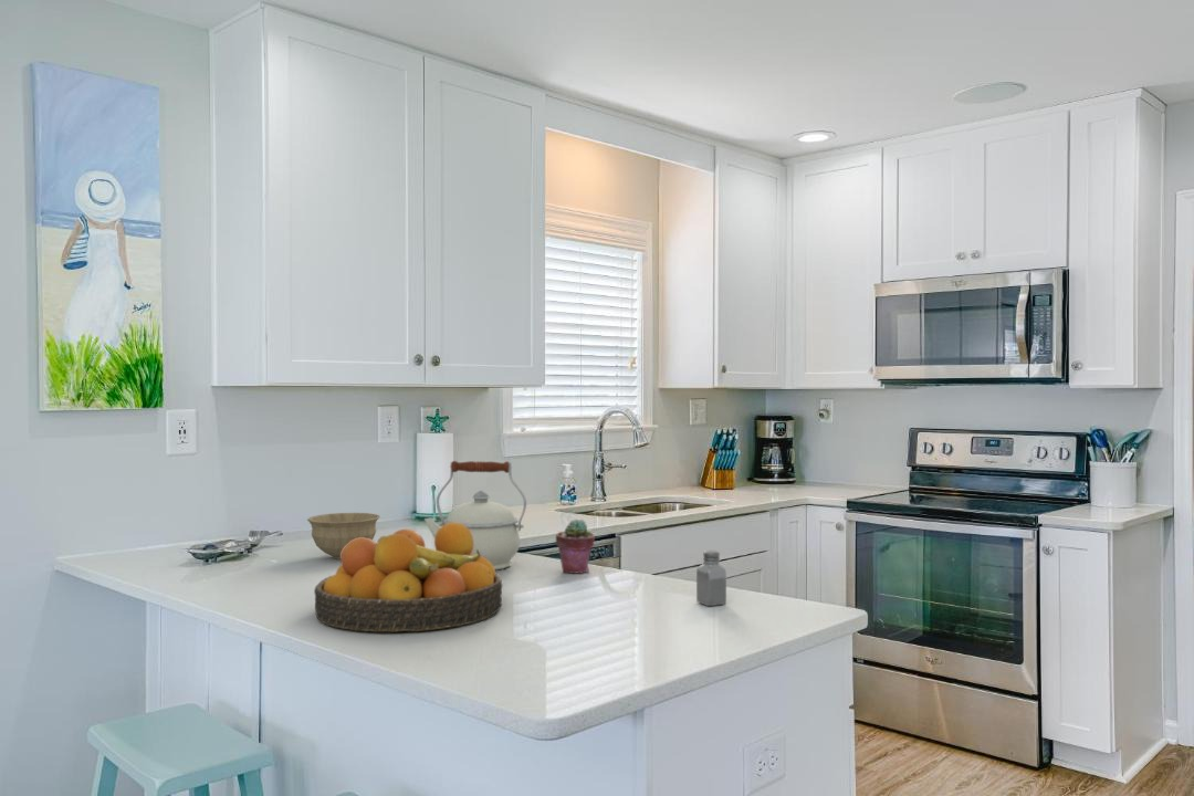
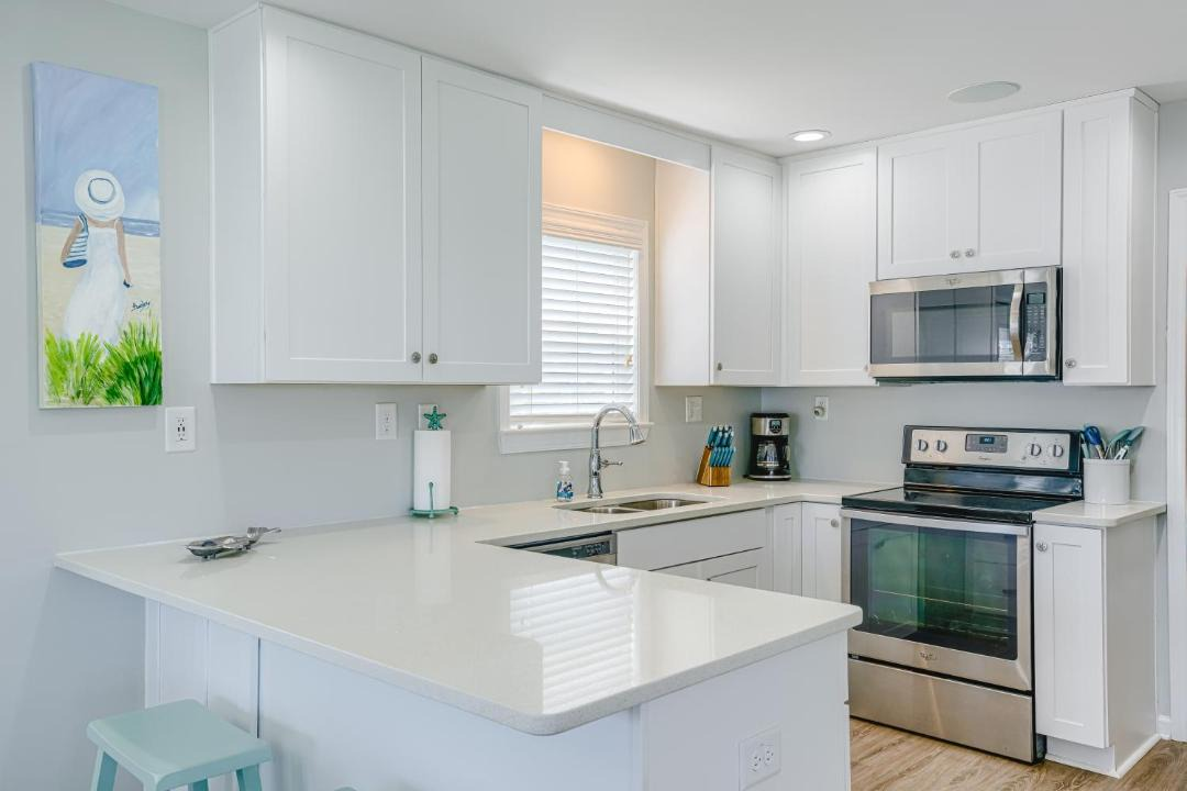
- bowl [306,512,381,559]
- saltshaker [695,549,727,607]
- kettle [423,460,527,570]
- potted succulent [555,517,596,575]
- fruit bowl [313,523,503,633]
